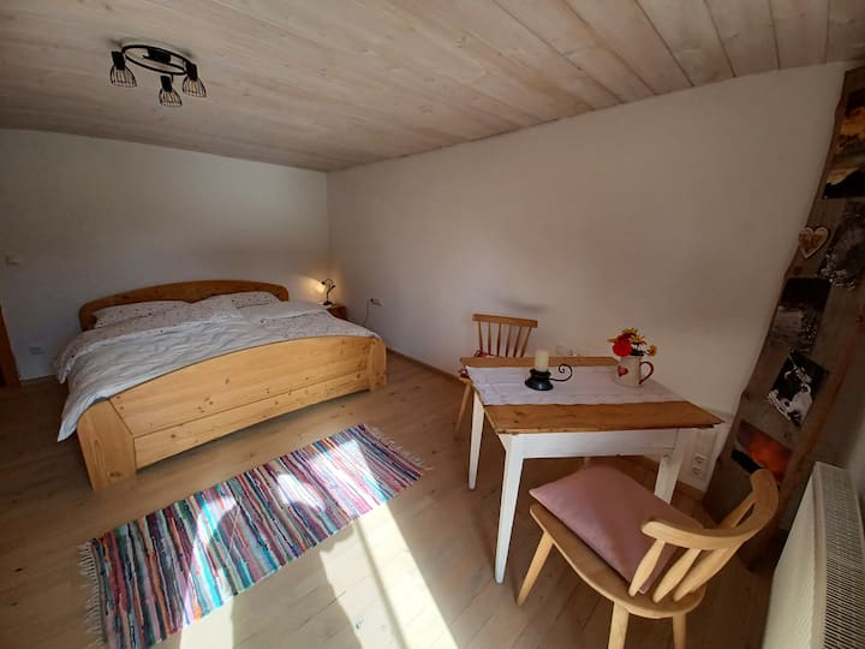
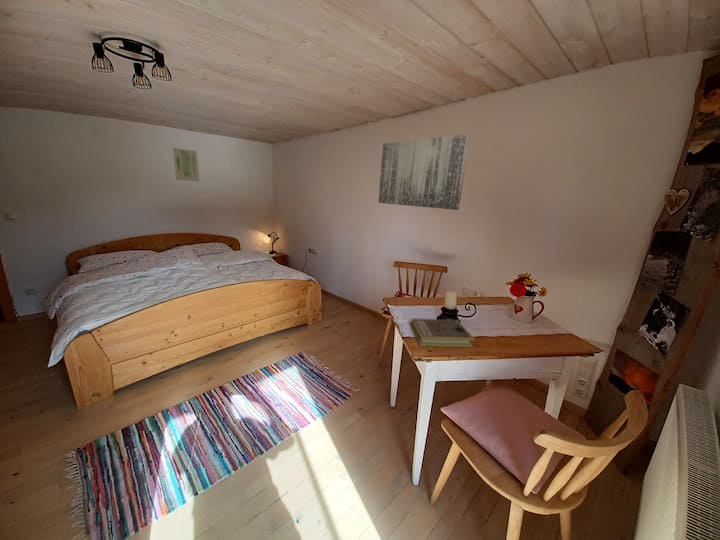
+ wall art [377,133,471,211]
+ book [410,318,475,348]
+ wall art [172,147,200,182]
